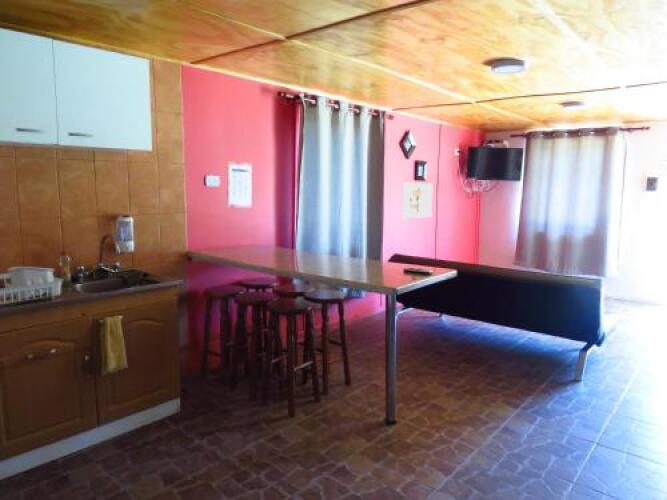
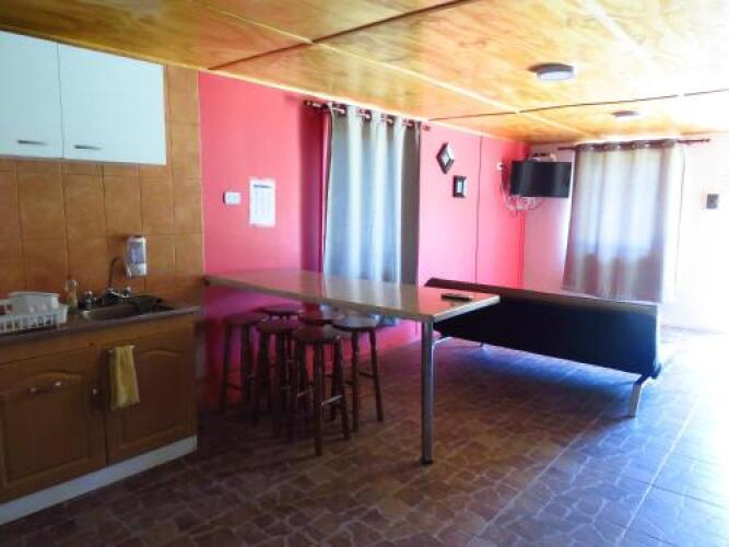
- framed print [402,181,434,219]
